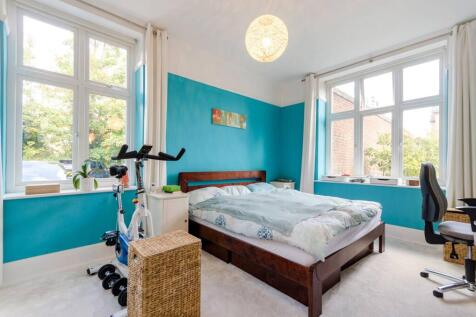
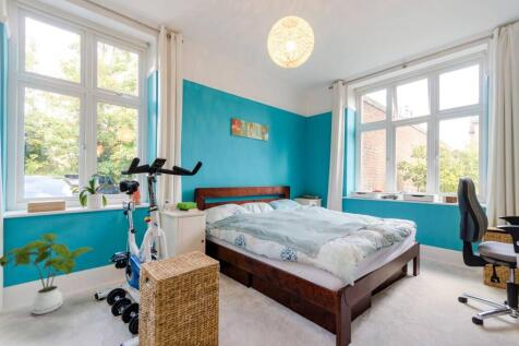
+ house plant [0,232,95,315]
